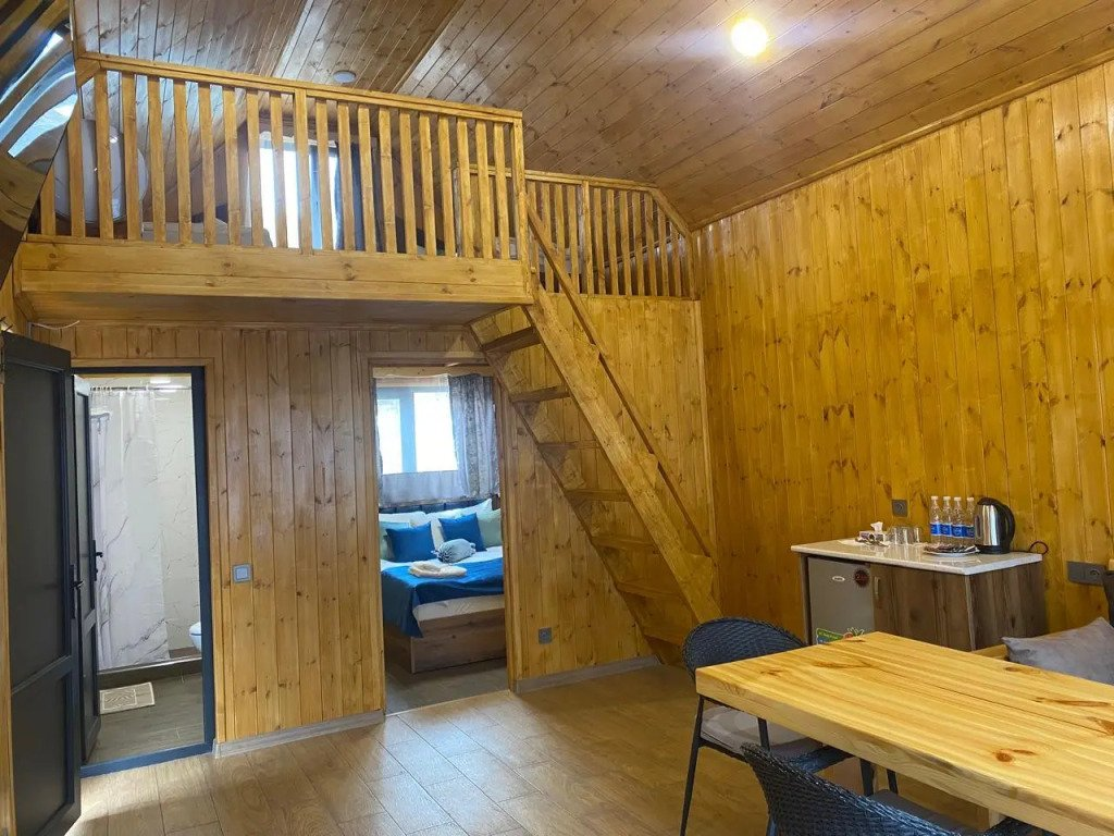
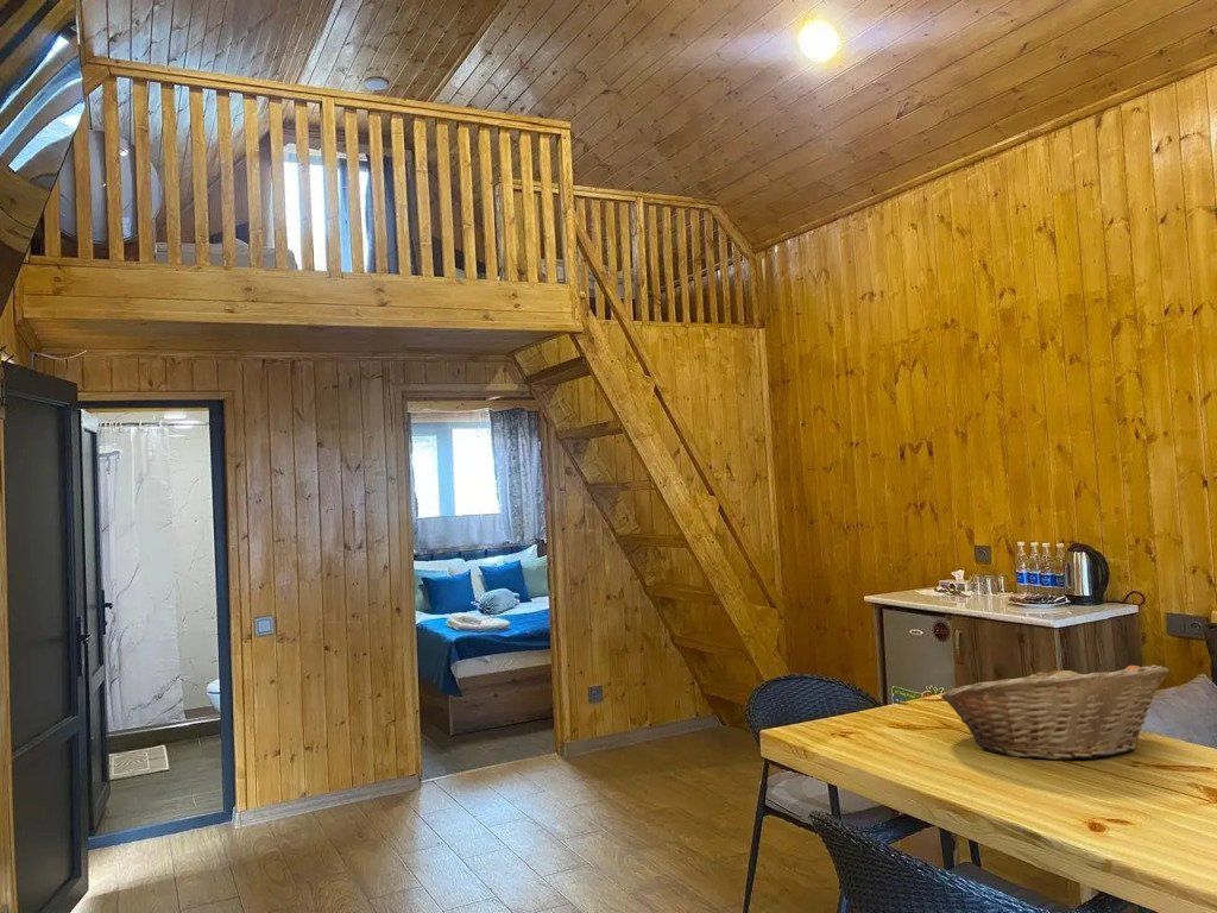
+ fruit basket [940,662,1171,762]
